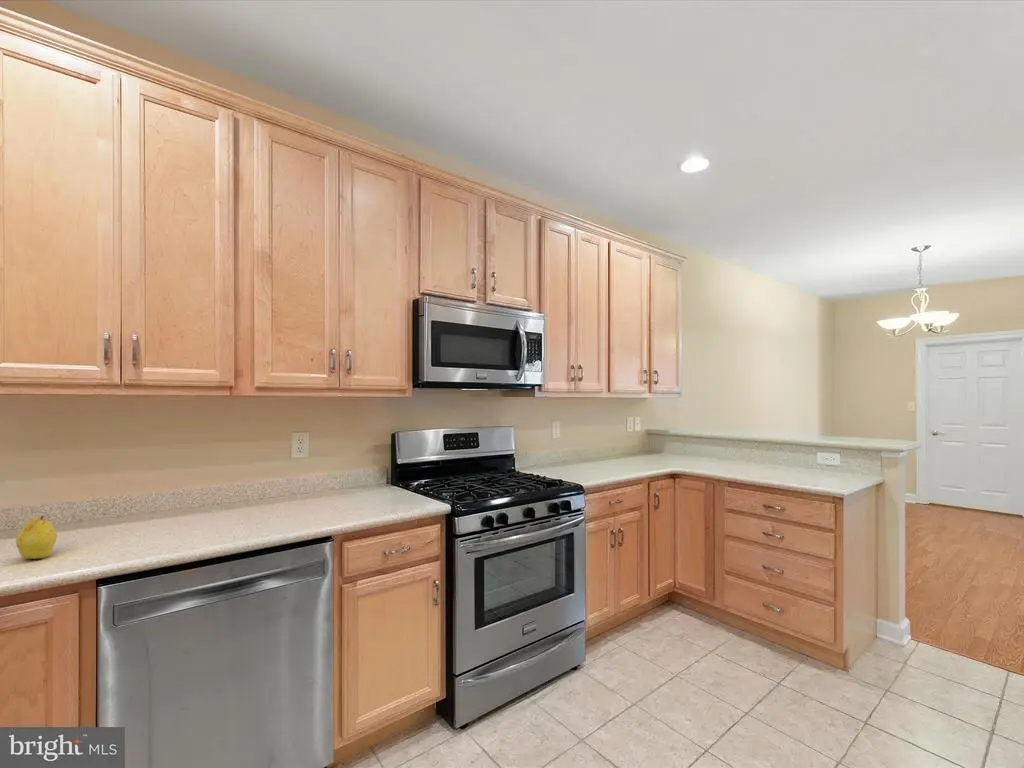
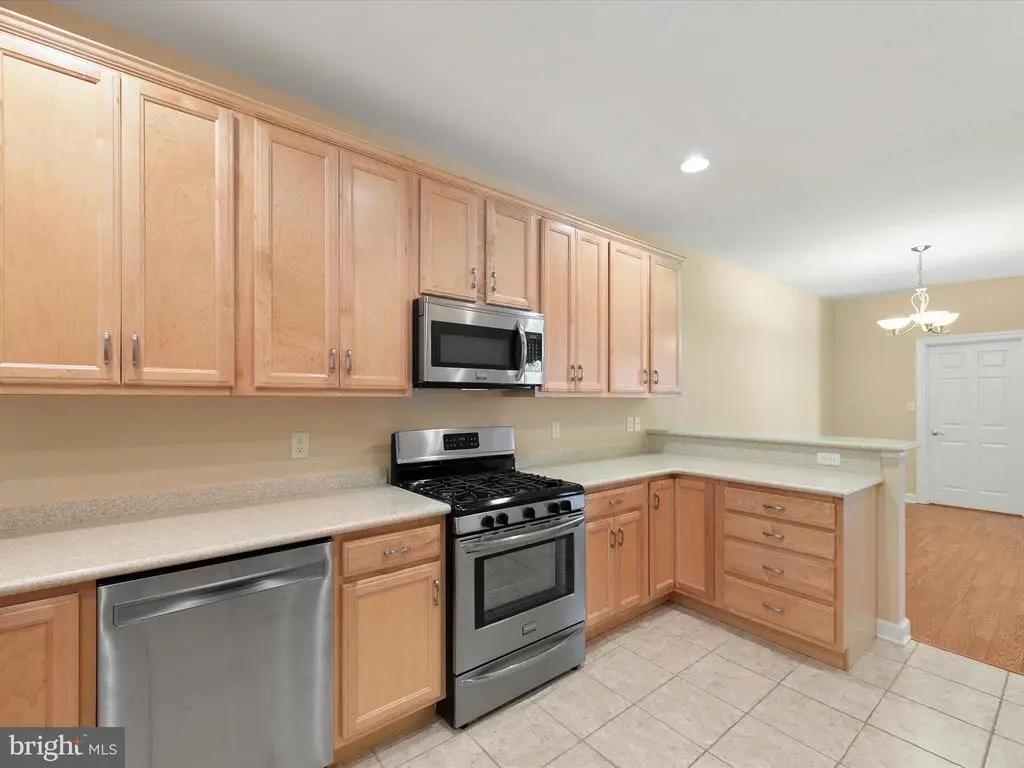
- fruit [15,514,58,560]
